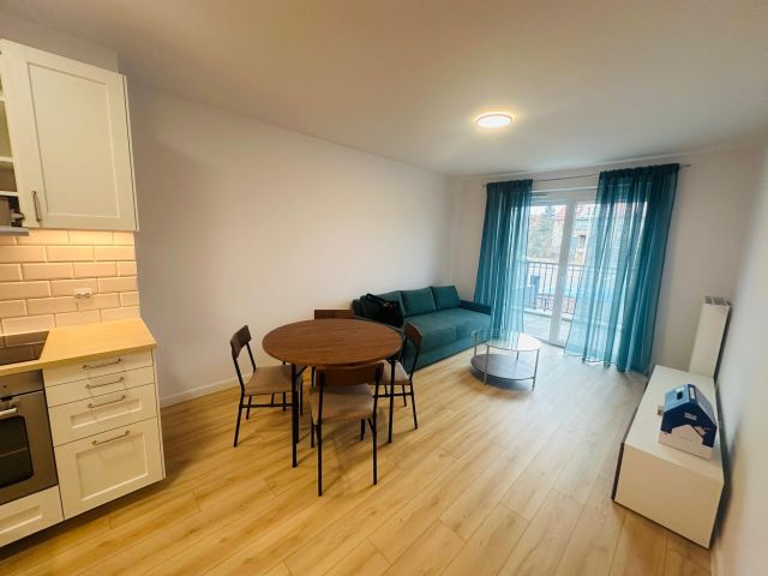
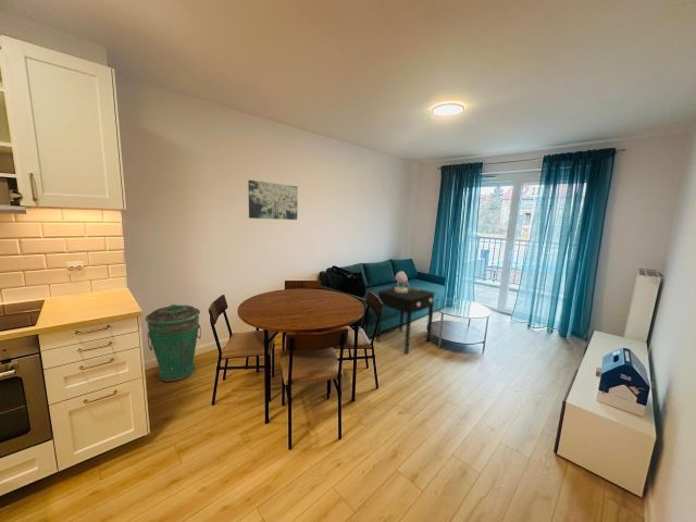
+ trash can [145,303,202,383]
+ table lamp [394,270,421,293]
+ side table [375,285,436,355]
+ wall art [247,179,299,221]
